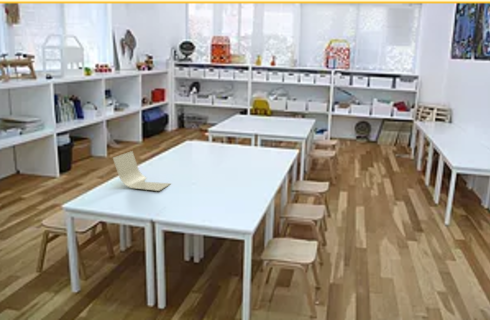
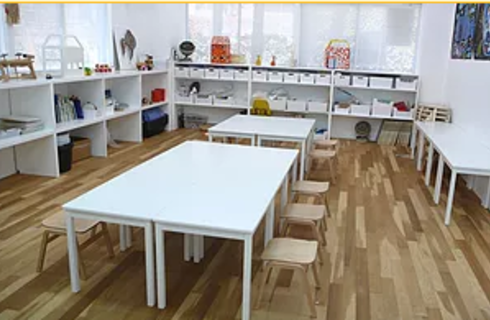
- paper sheet [112,150,173,192]
